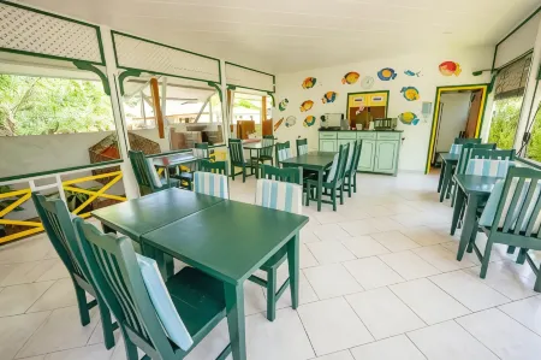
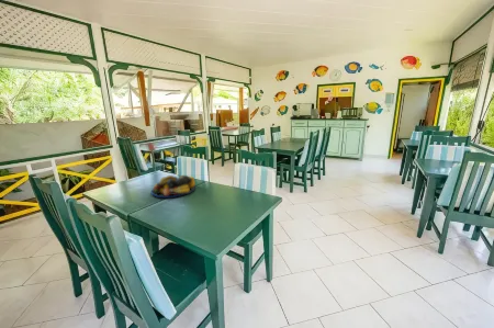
+ fruit bowl [150,174,198,199]
